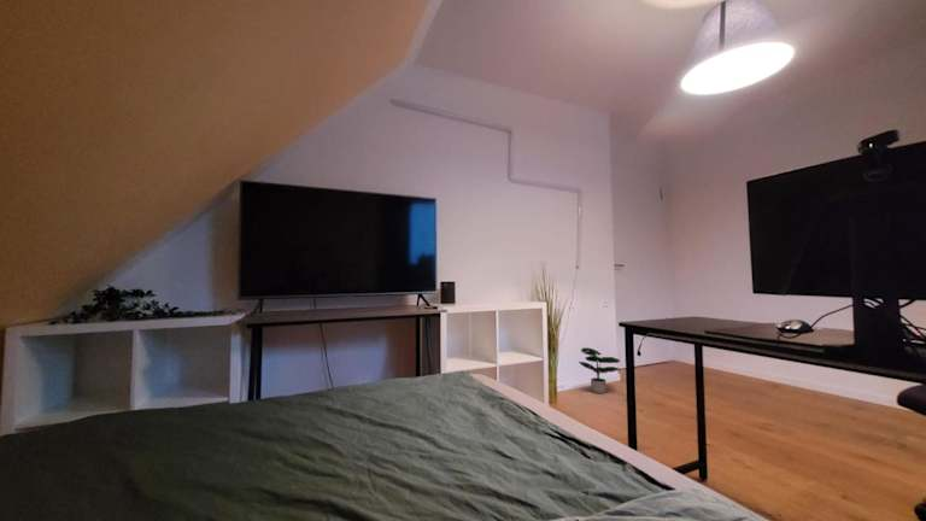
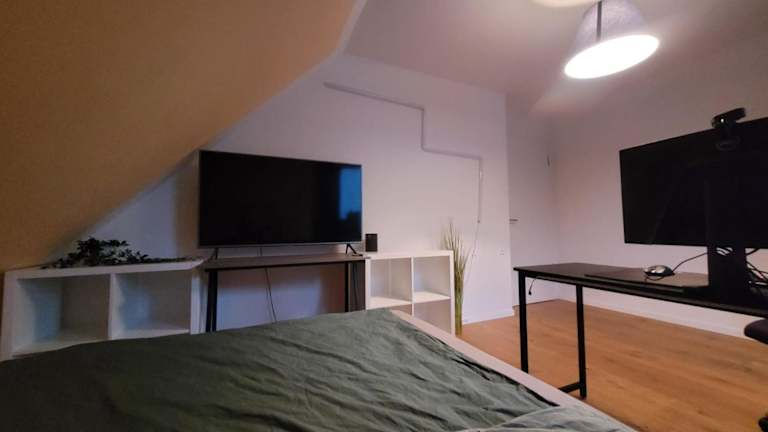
- potted plant [578,346,621,394]
